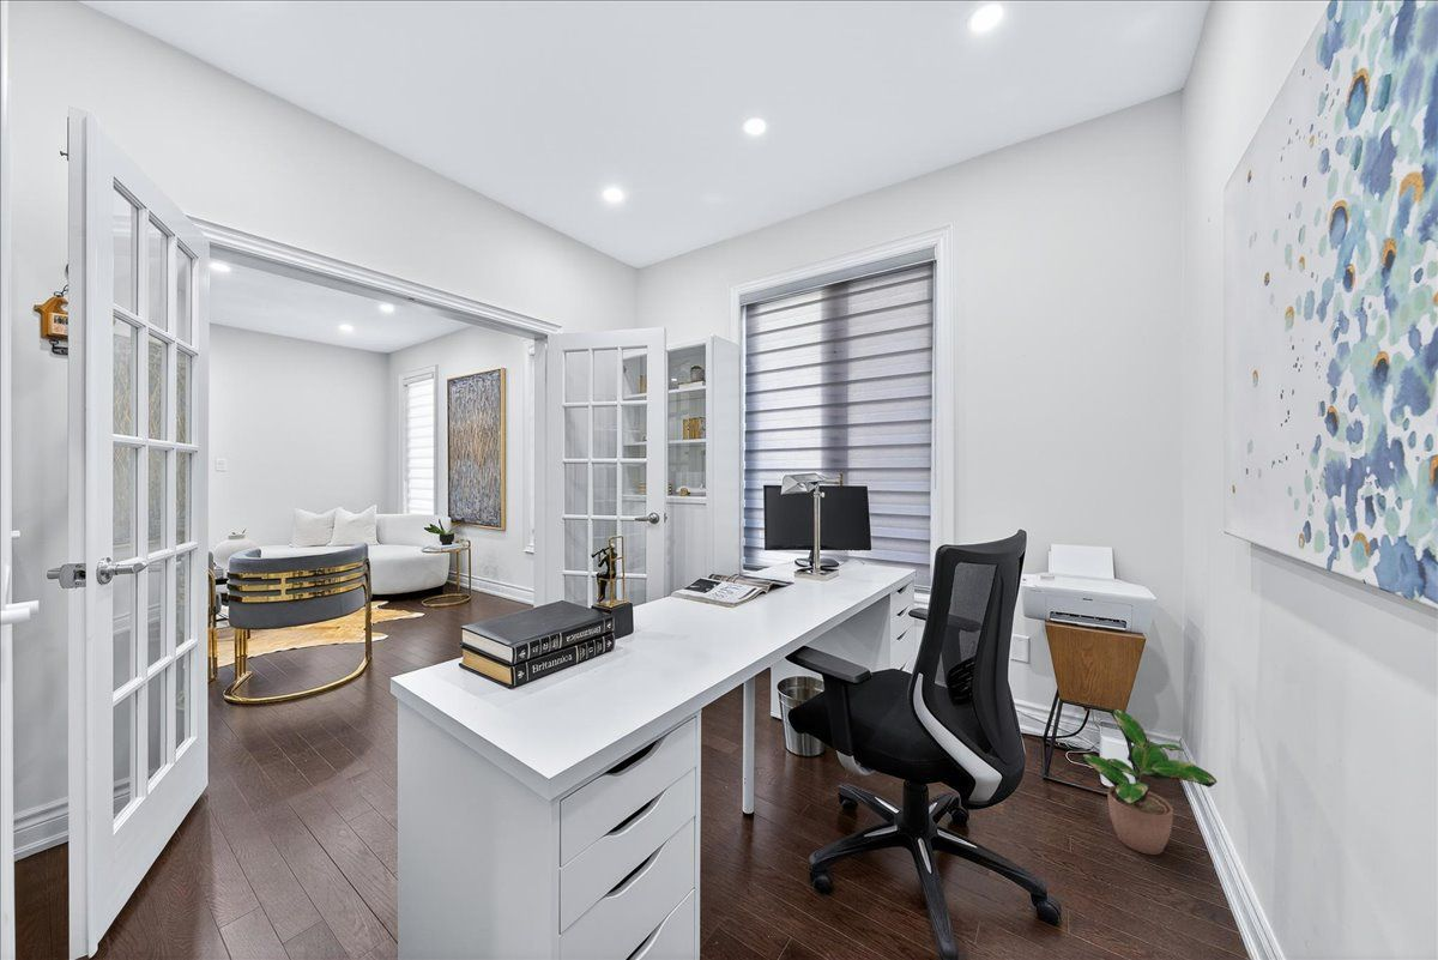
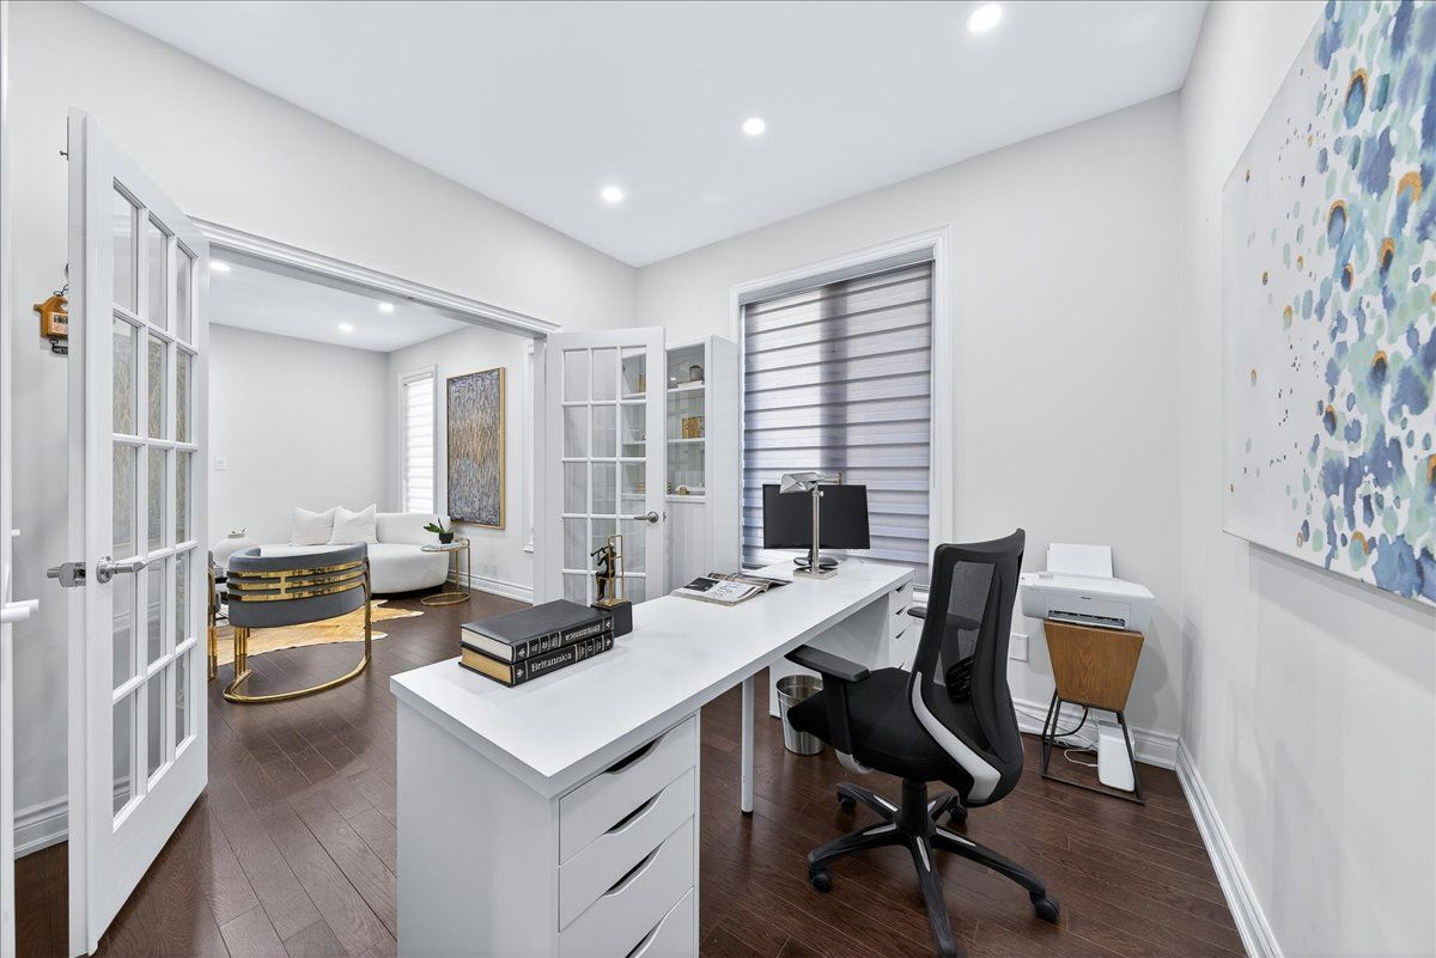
- potted plant [1081,707,1218,856]
